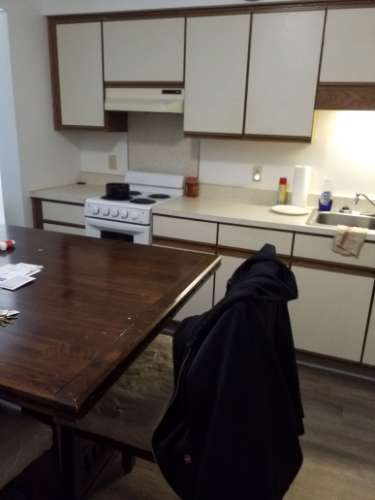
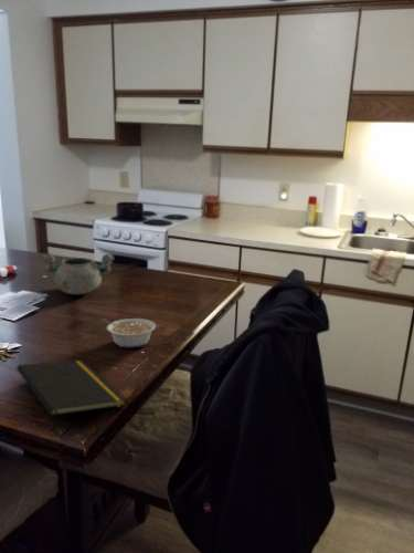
+ legume [100,317,157,348]
+ decorative bowl [41,252,115,295]
+ notepad [15,359,127,432]
